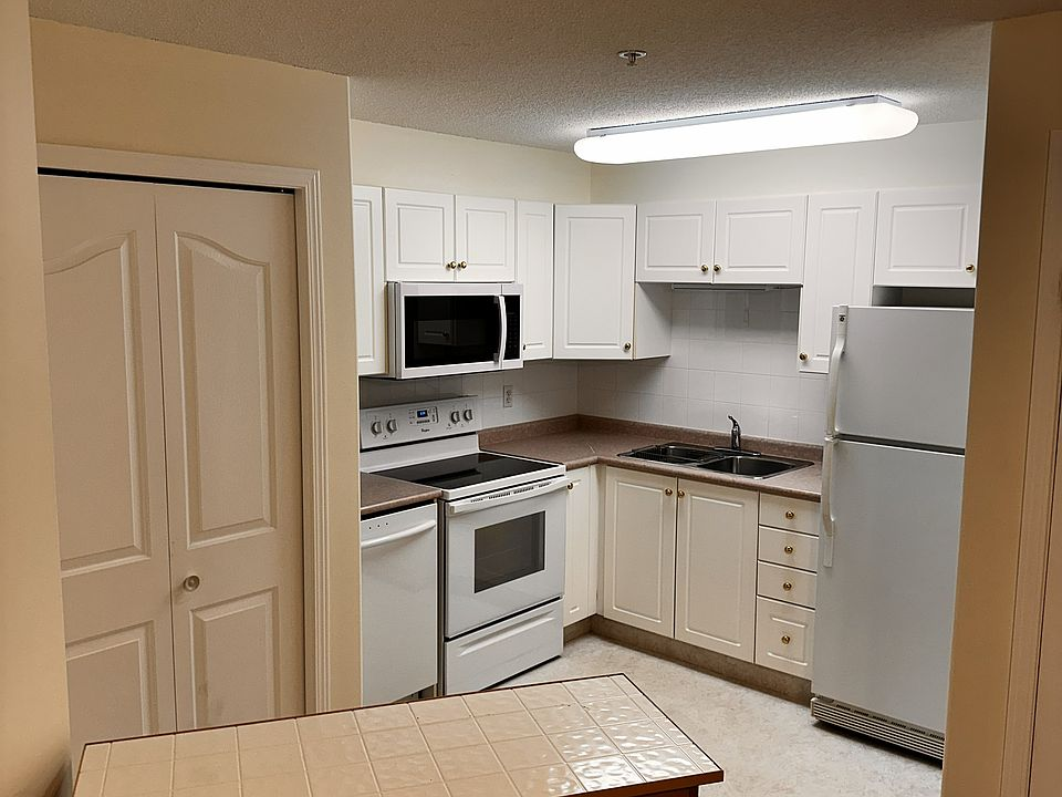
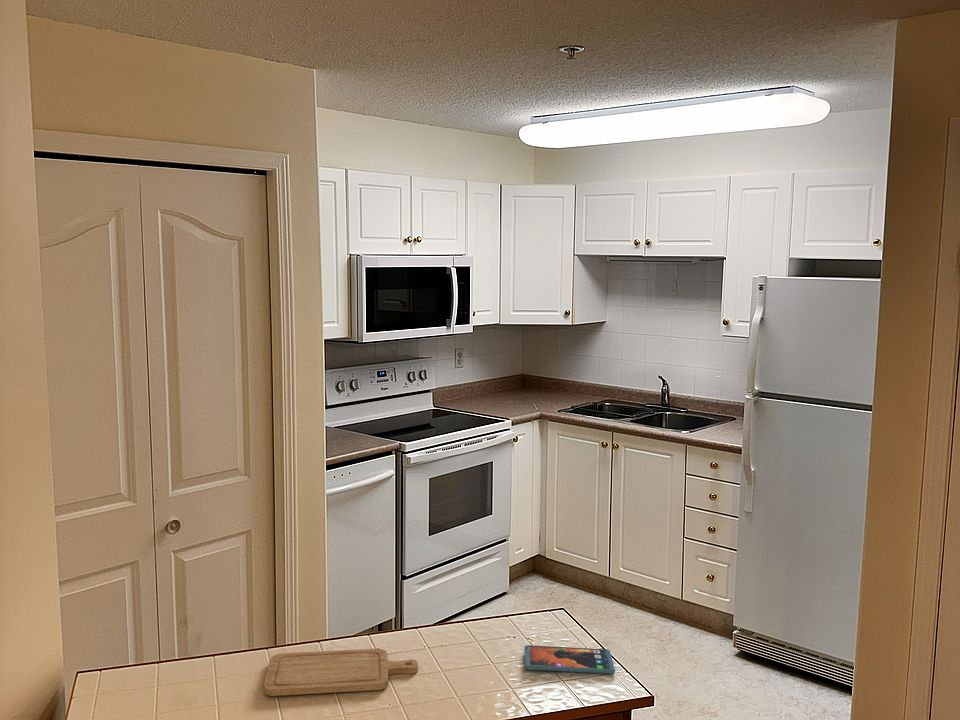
+ chopping board [263,648,419,697]
+ smartphone [524,644,616,675]
